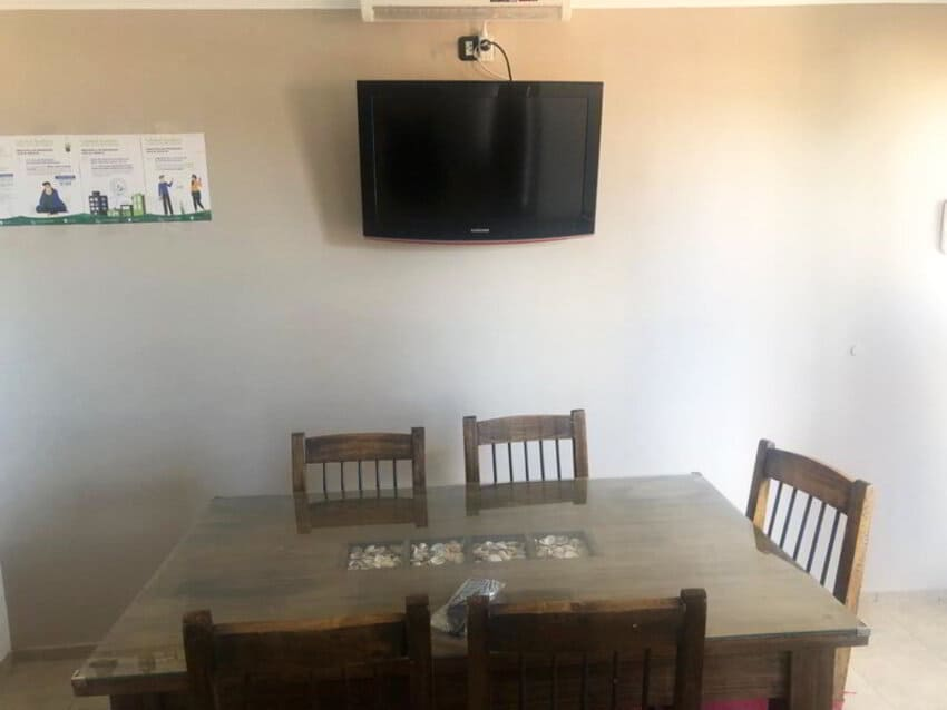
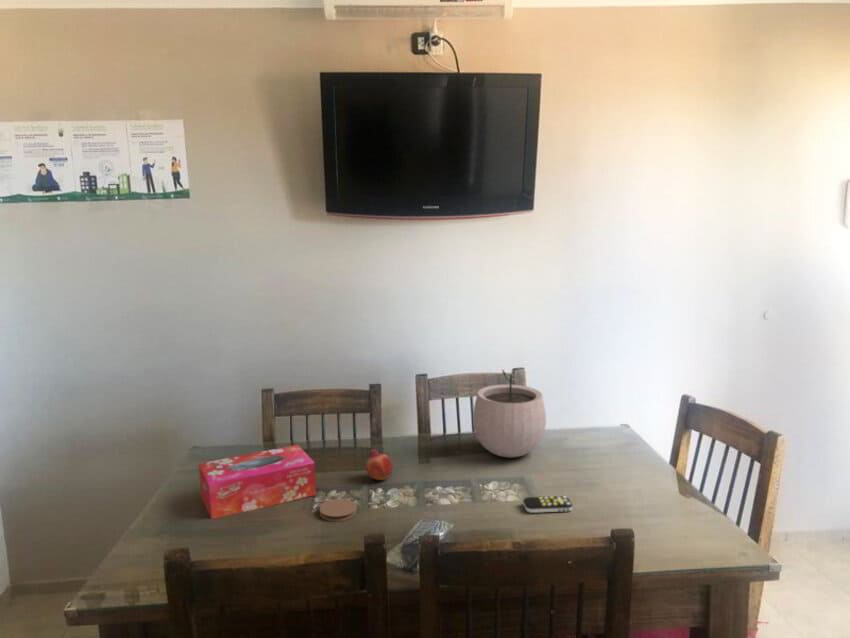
+ tissue box [198,444,317,520]
+ plant pot [472,368,547,458]
+ fruit [365,448,394,482]
+ remote control [522,495,574,514]
+ coaster [319,498,358,522]
